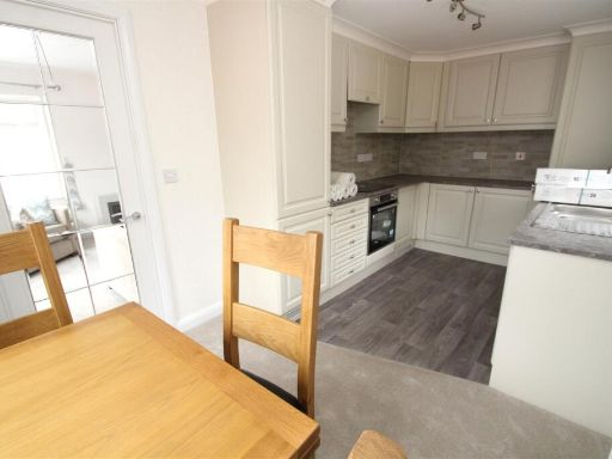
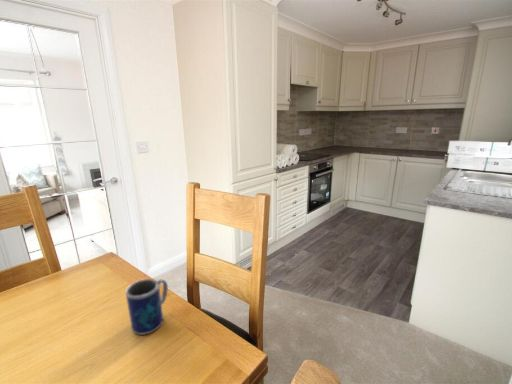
+ mug [125,278,169,336]
